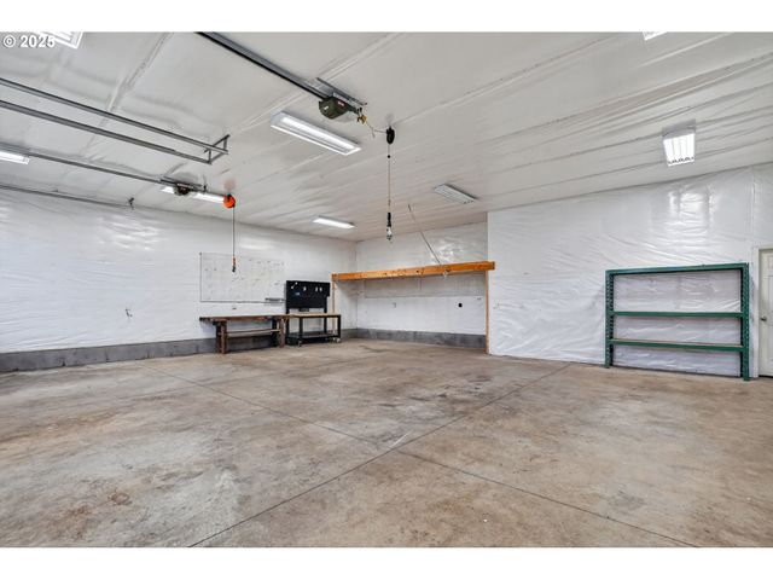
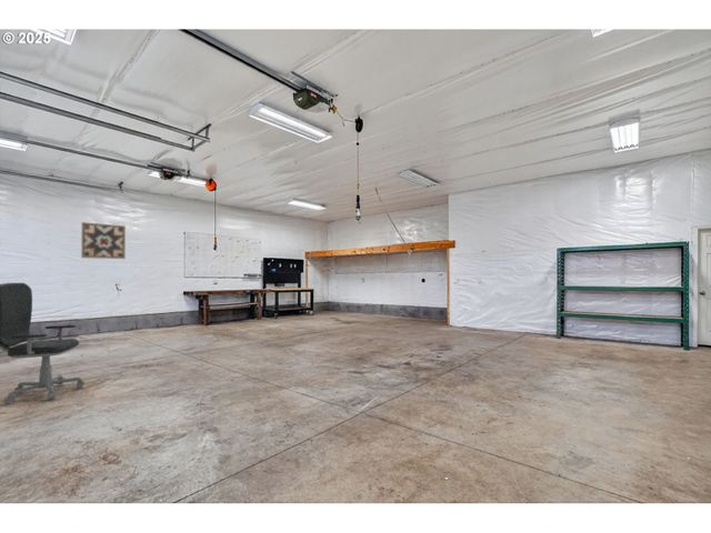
+ office chair [0,282,86,405]
+ wall art [80,221,127,260]
